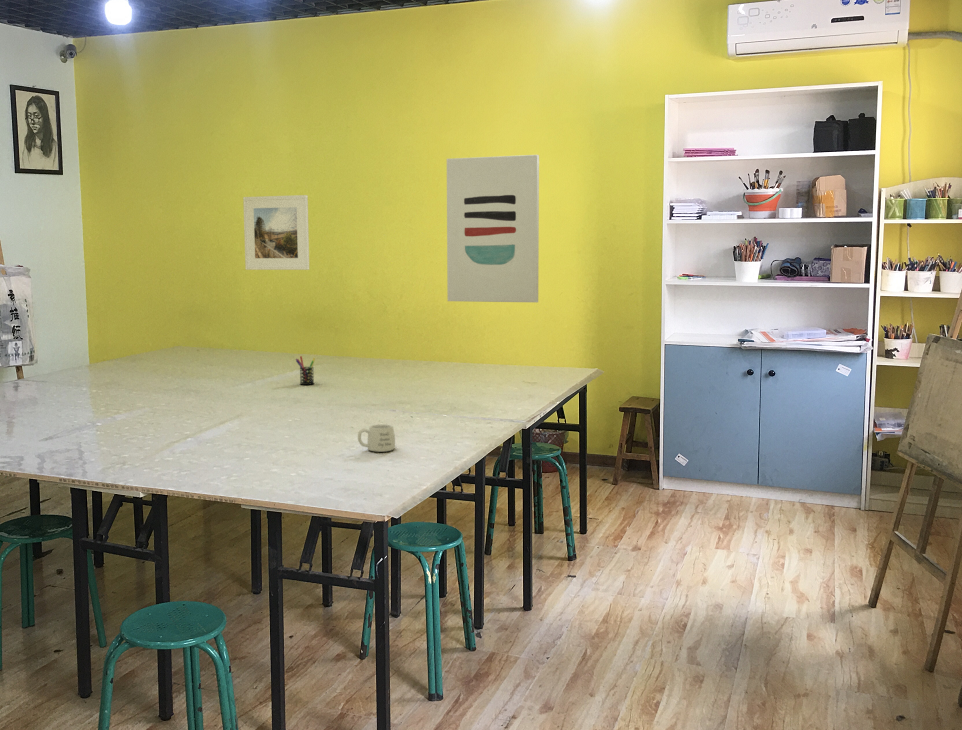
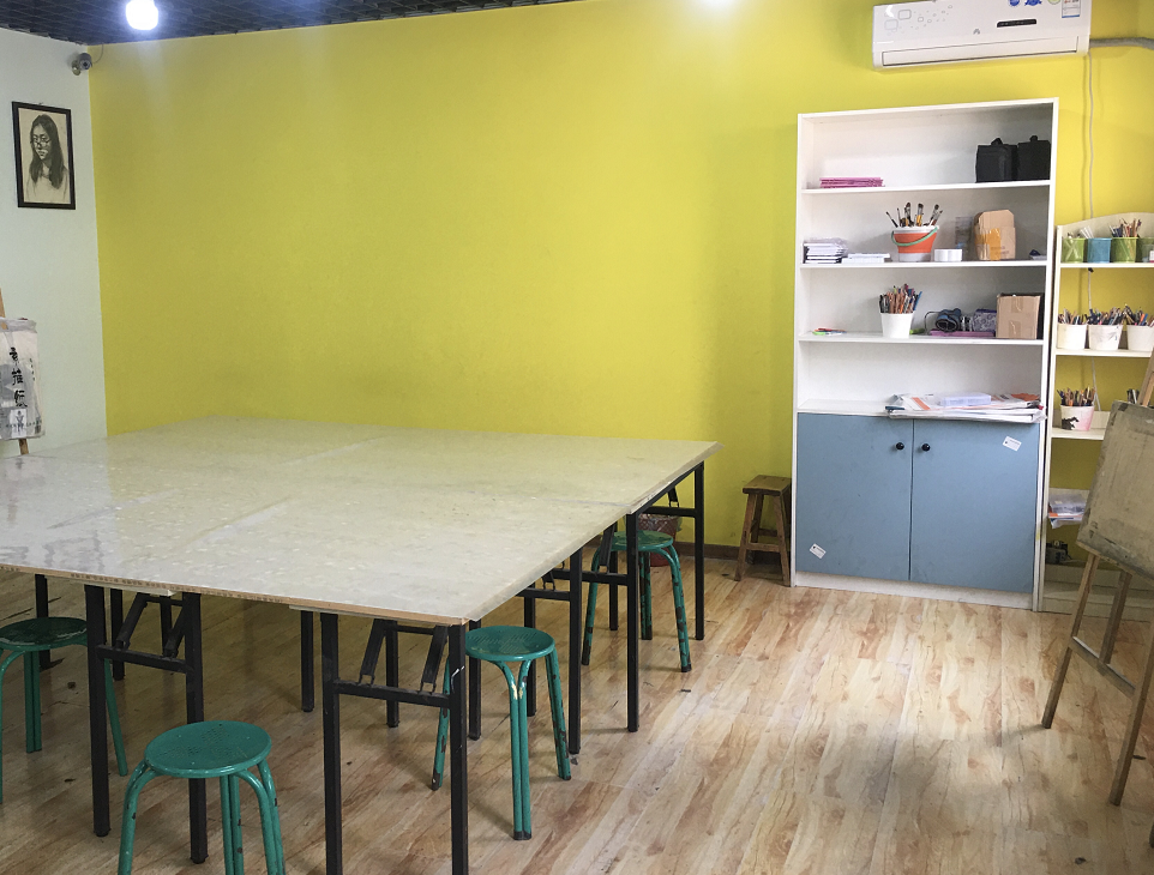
- pen holder [295,355,316,386]
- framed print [242,194,310,271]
- wall art [446,154,540,303]
- mug [357,423,396,453]
